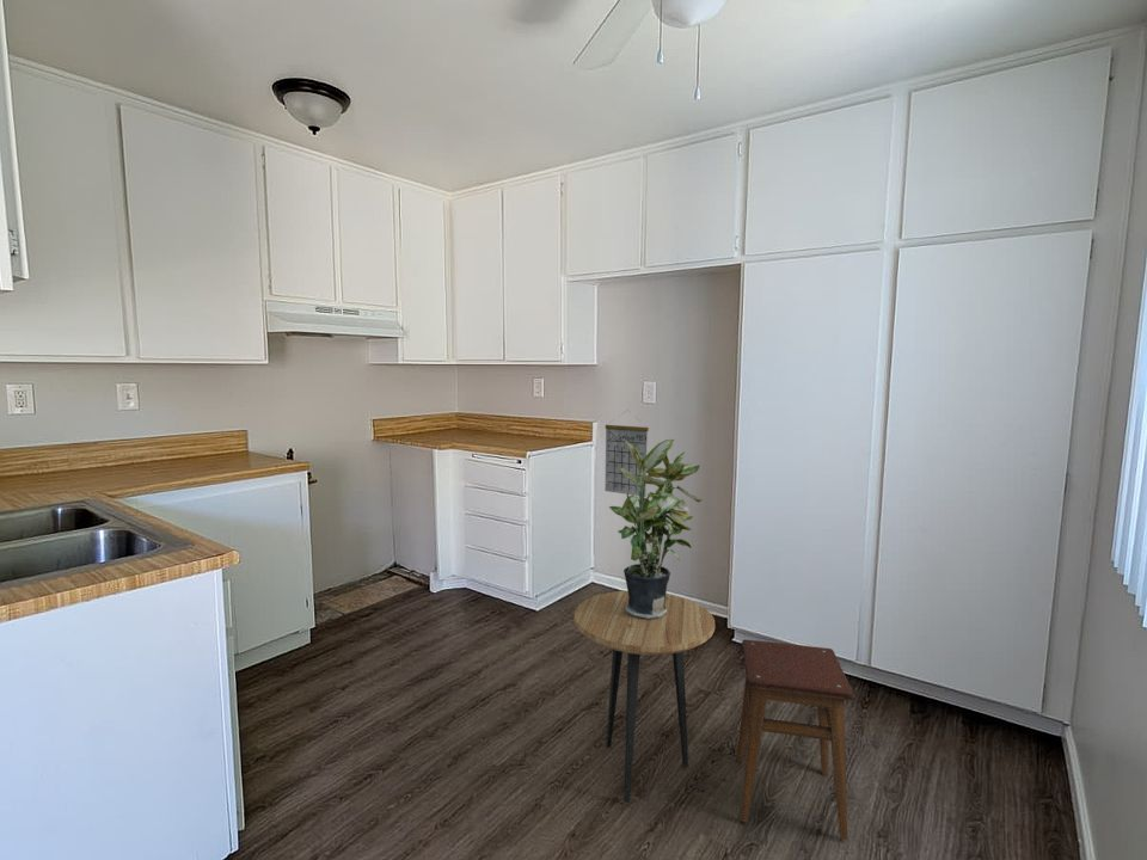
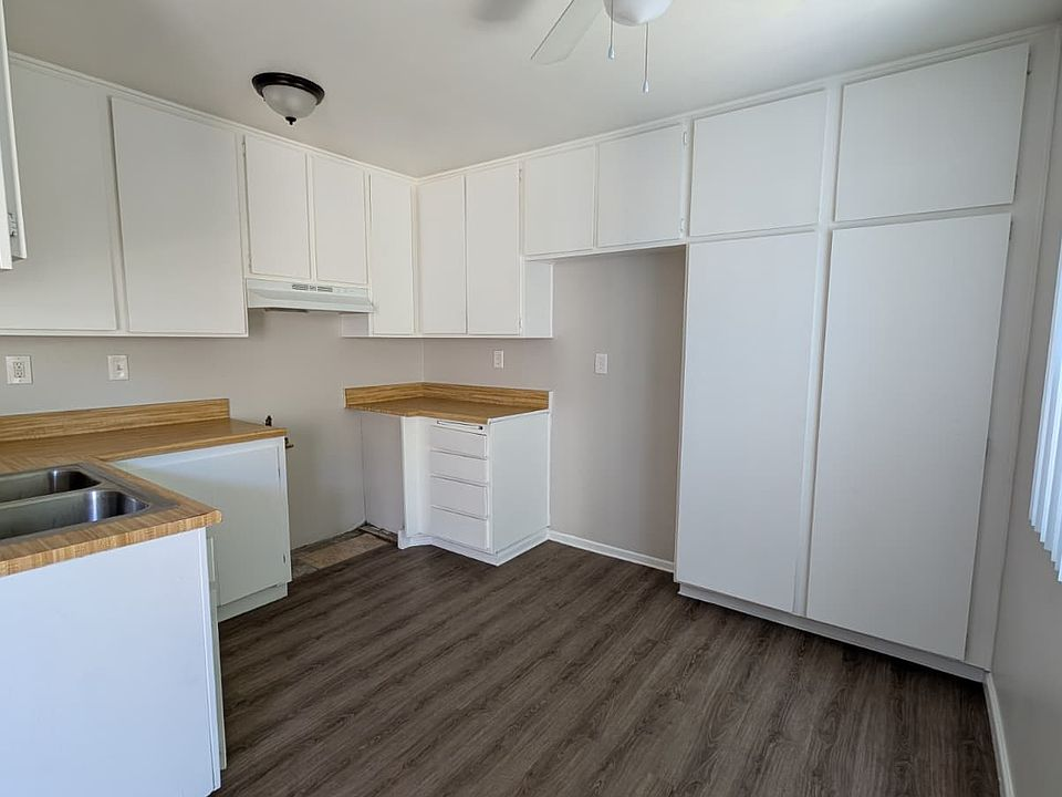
- stool [736,638,854,841]
- potted plant [608,438,705,619]
- side table [572,590,716,805]
- calendar [603,408,650,498]
